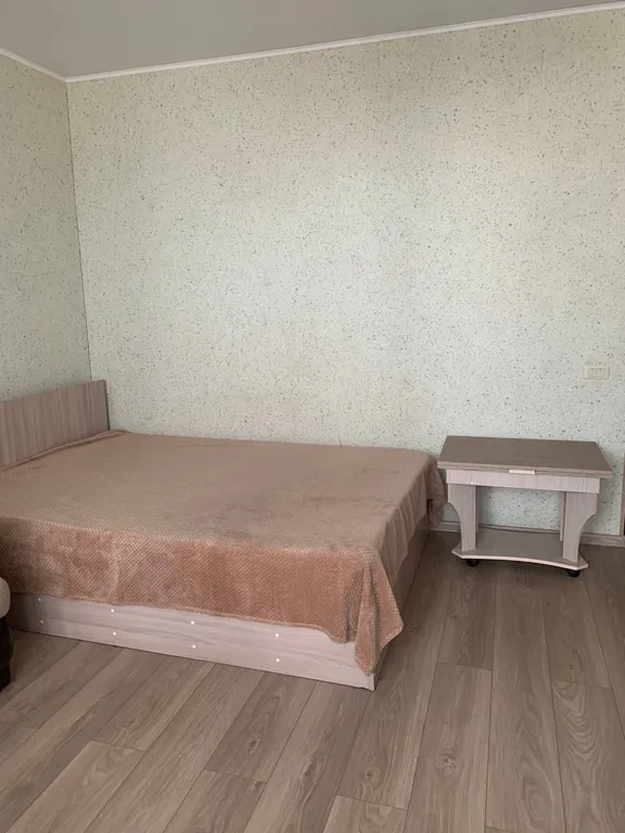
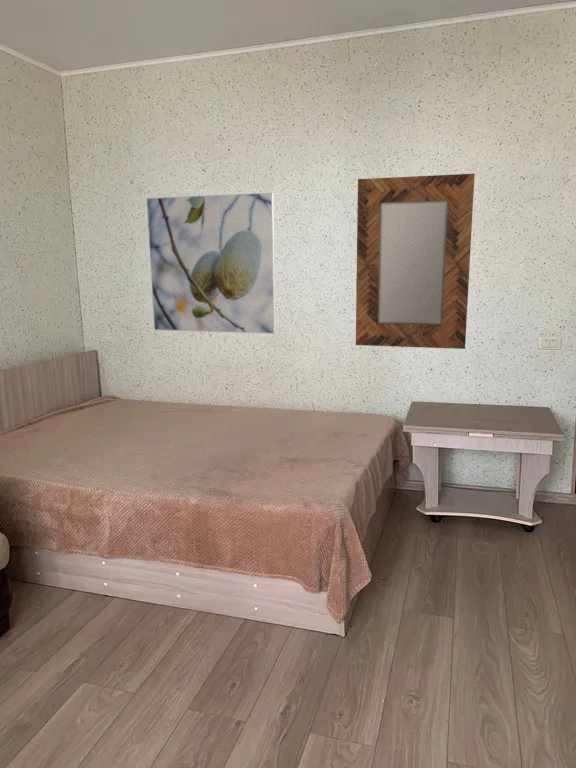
+ home mirror [355,173,476,350]
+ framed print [146,192,277,335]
